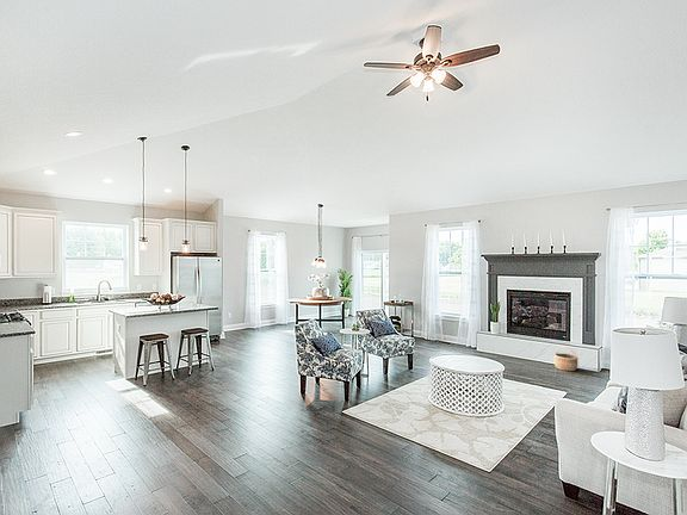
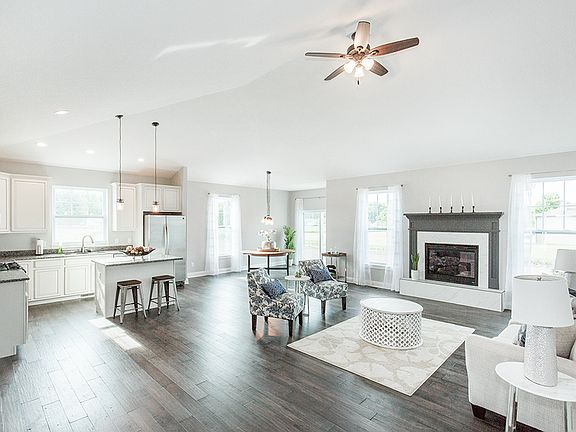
- wicker basket [553,346,580,372]
